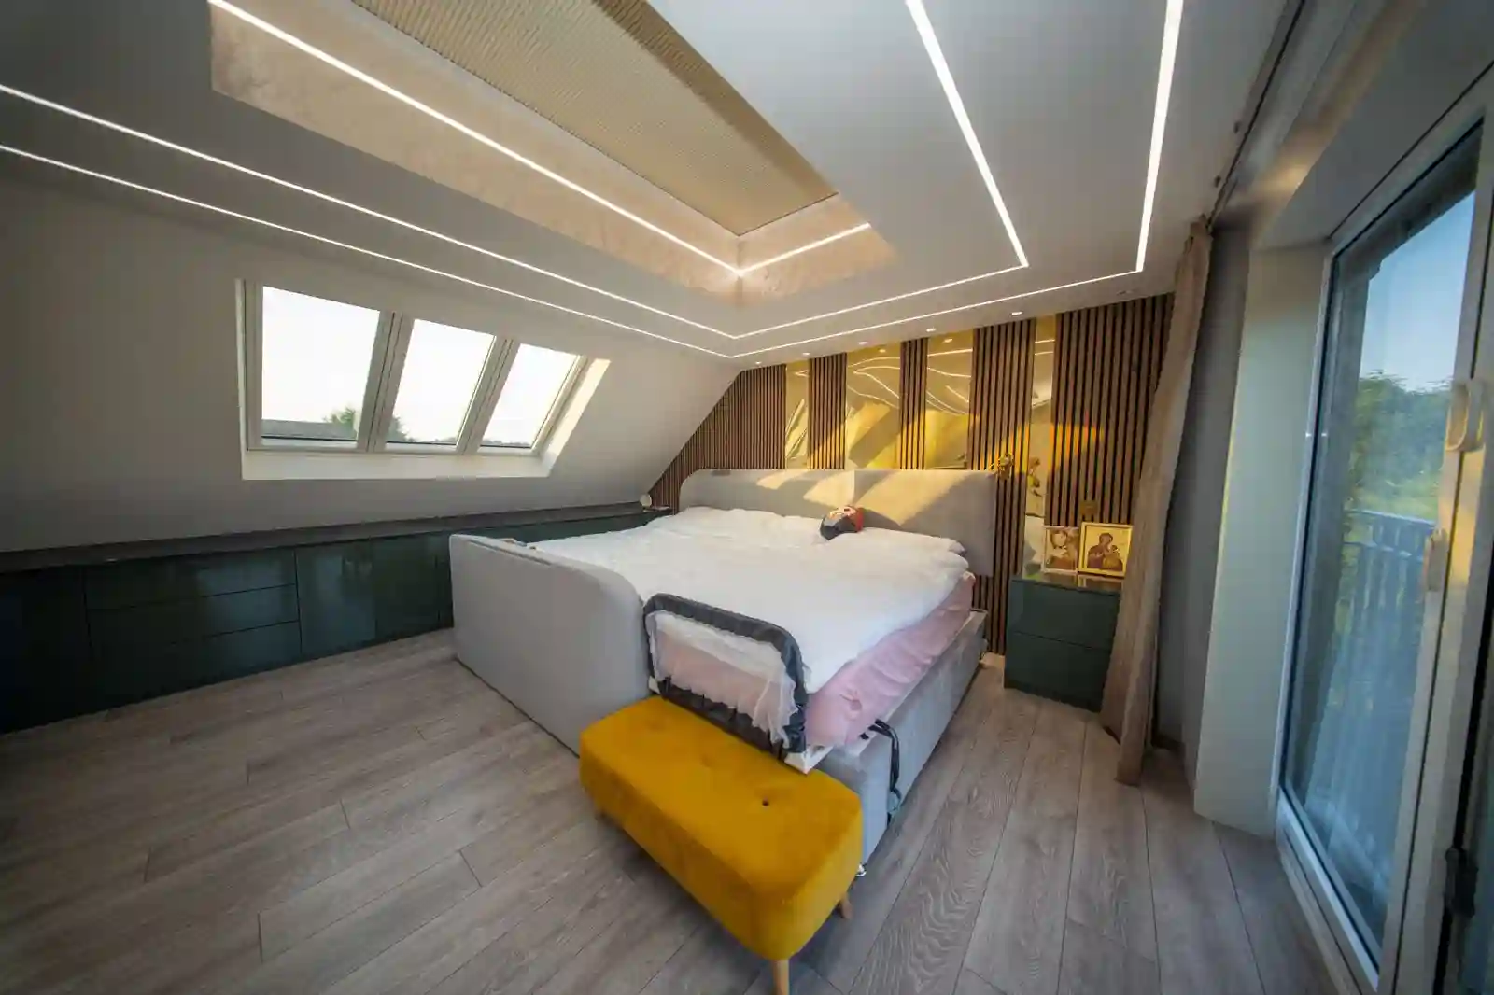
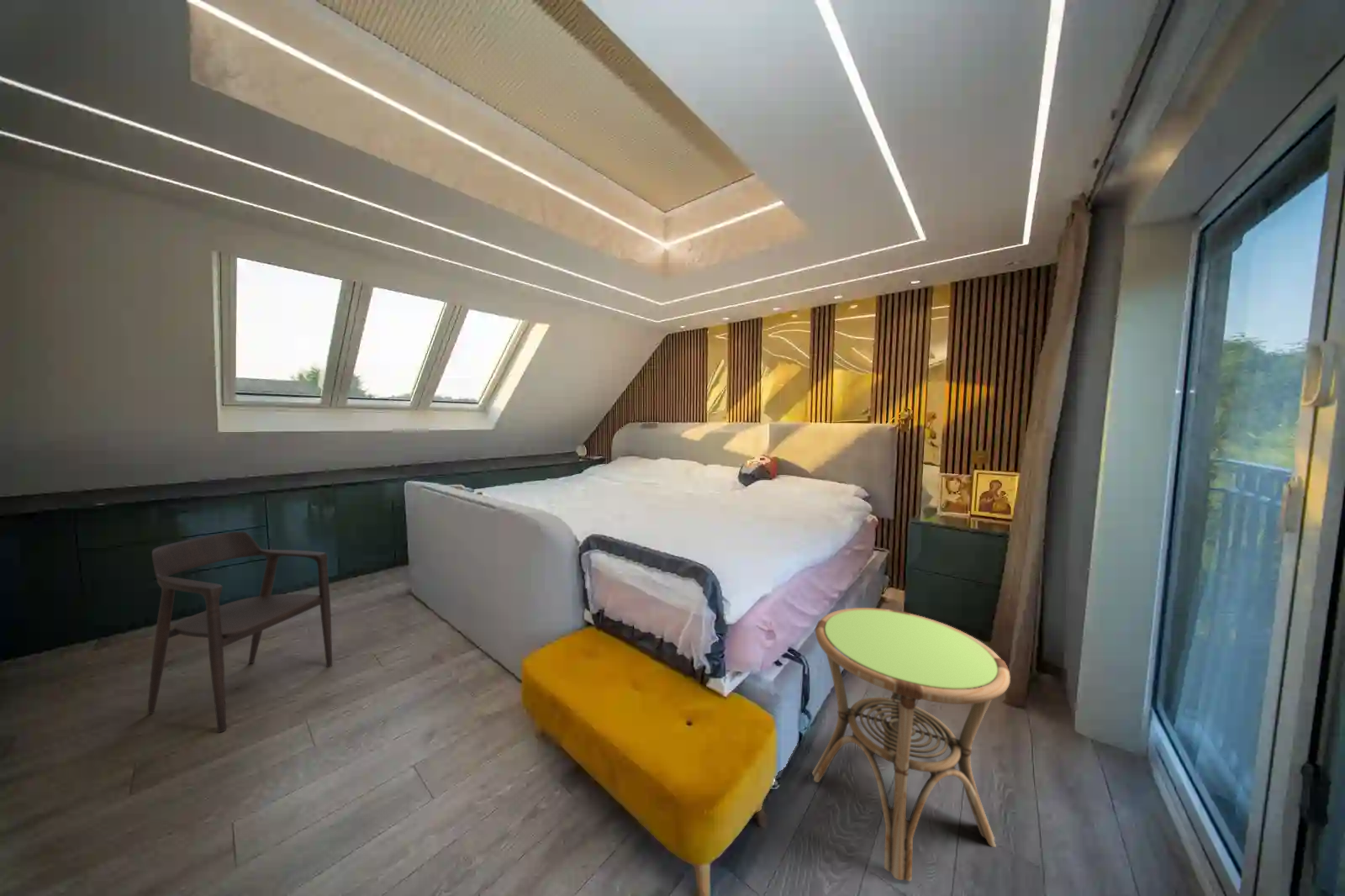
+ armchair [146,531,333,733]
+ side table [811,607,1010,883]
